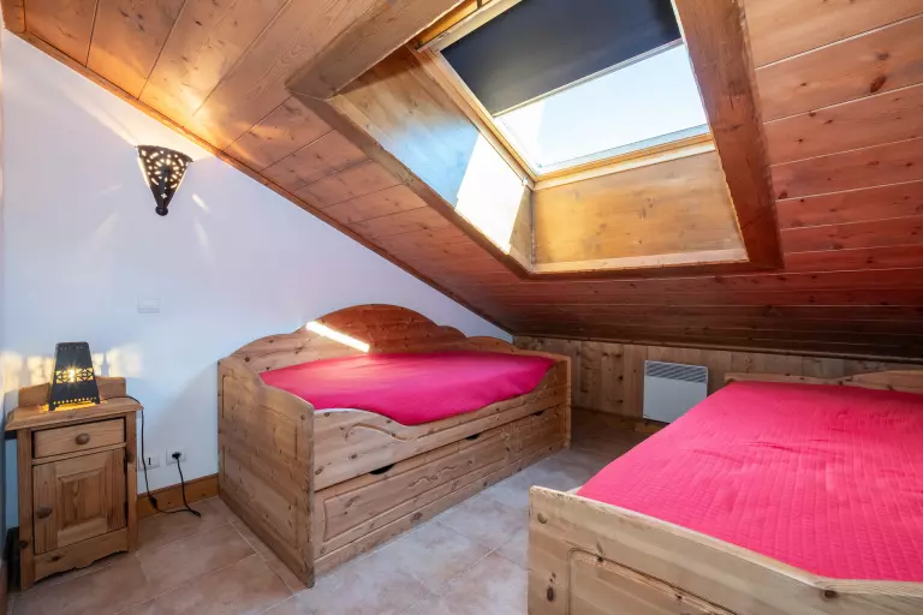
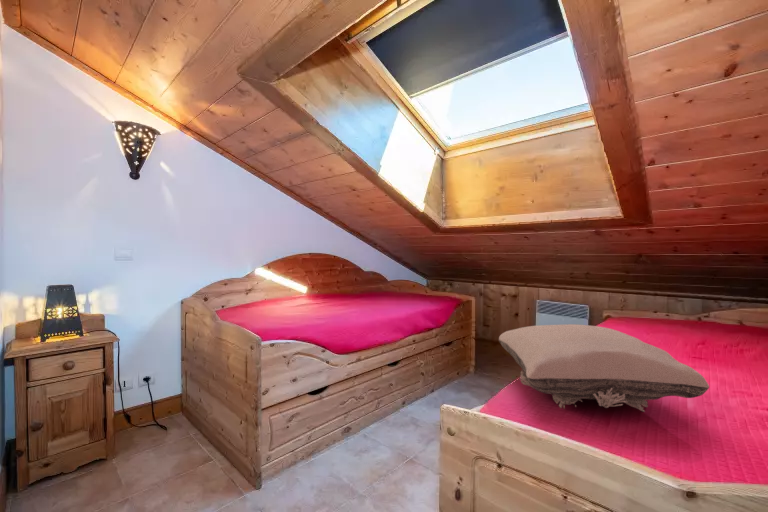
+ pillow [498,323,710,413]
